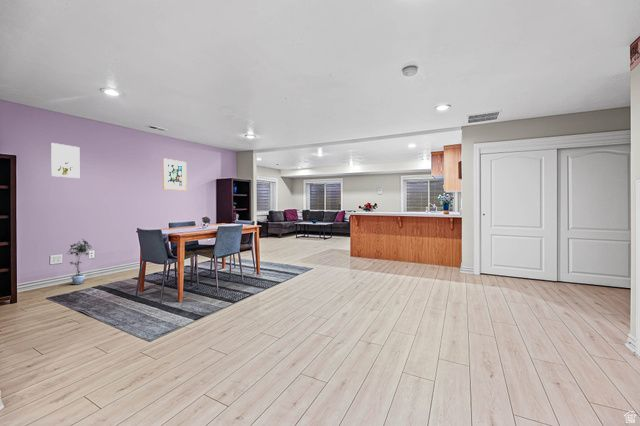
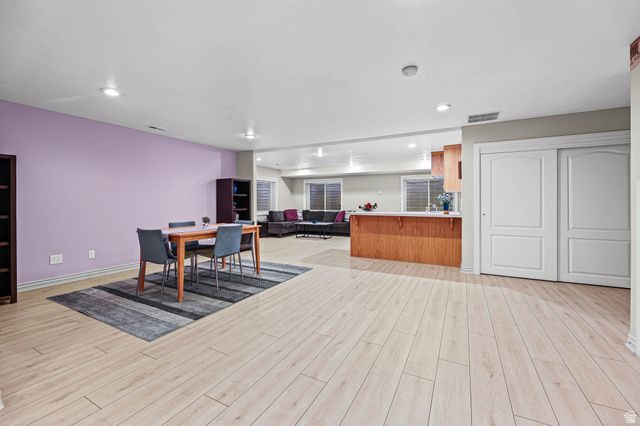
- wall art [50,142,80,179]
- wall art [162,157,187,192]
- potted plant [66,238,92,285]
